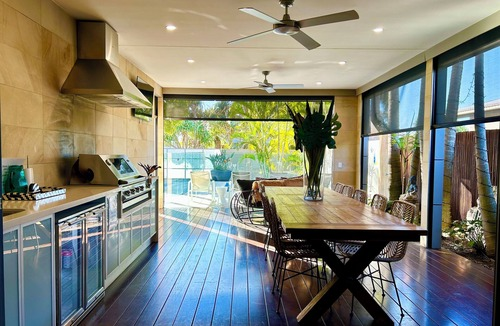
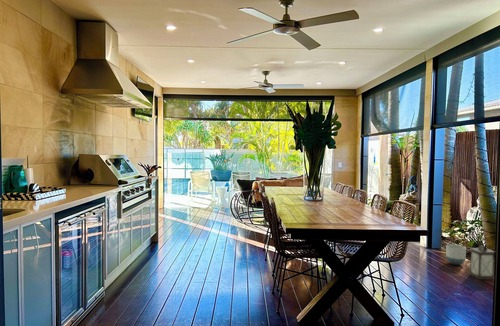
+ lantern [468,234,495,281]
+ planter [445,243,467,266]
